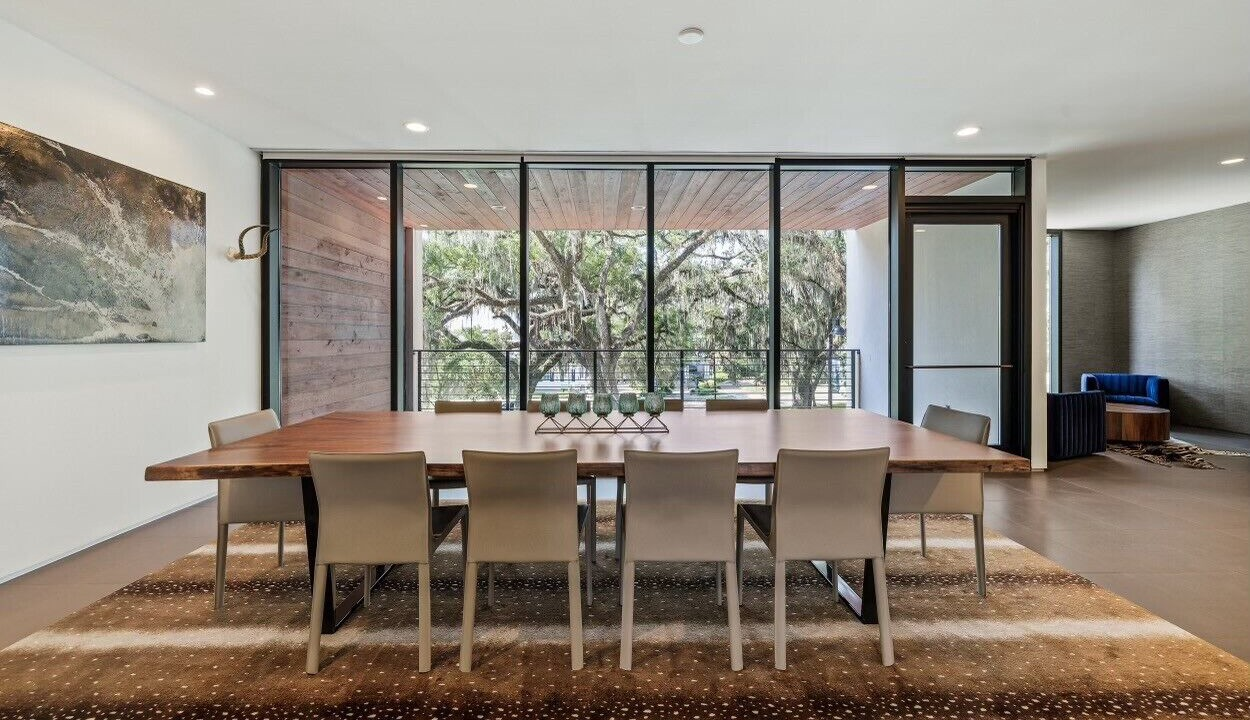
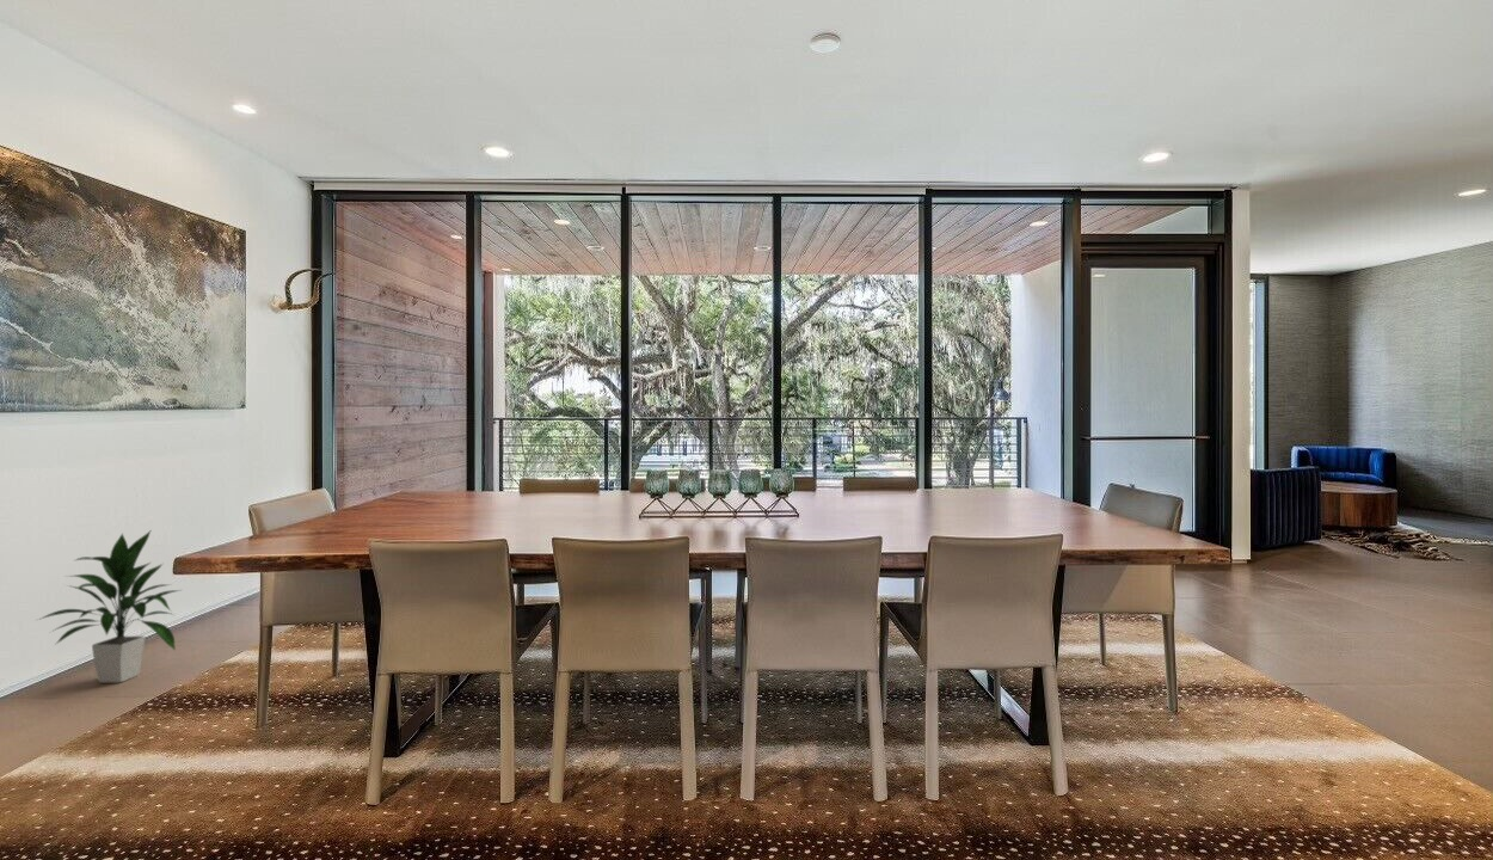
+ indoor plant [33,530,182,683]
